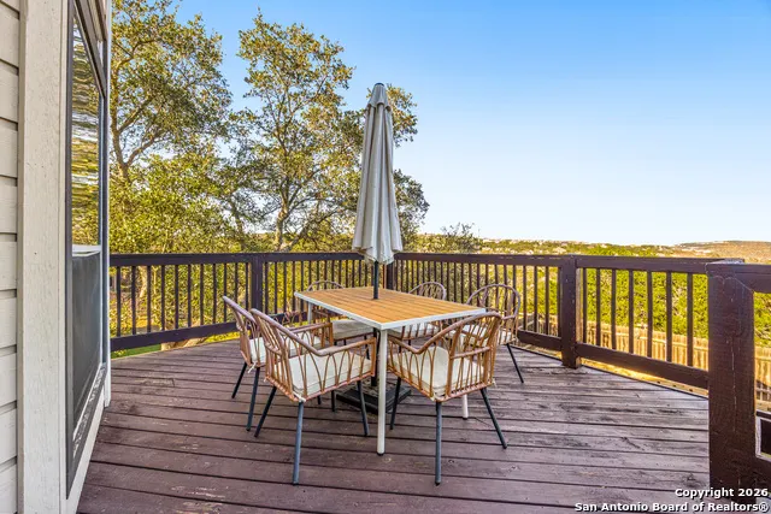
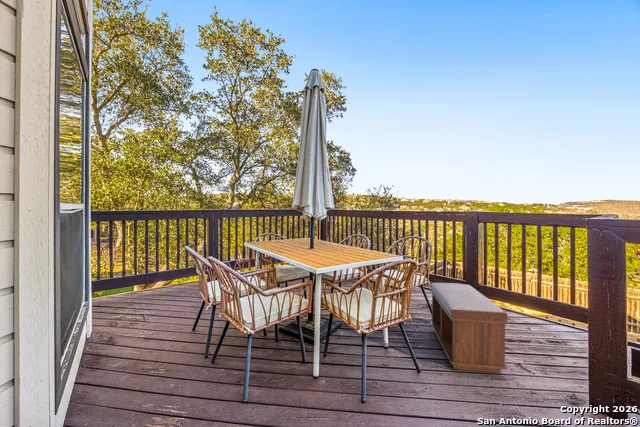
+ bench [429,282,508,374]
